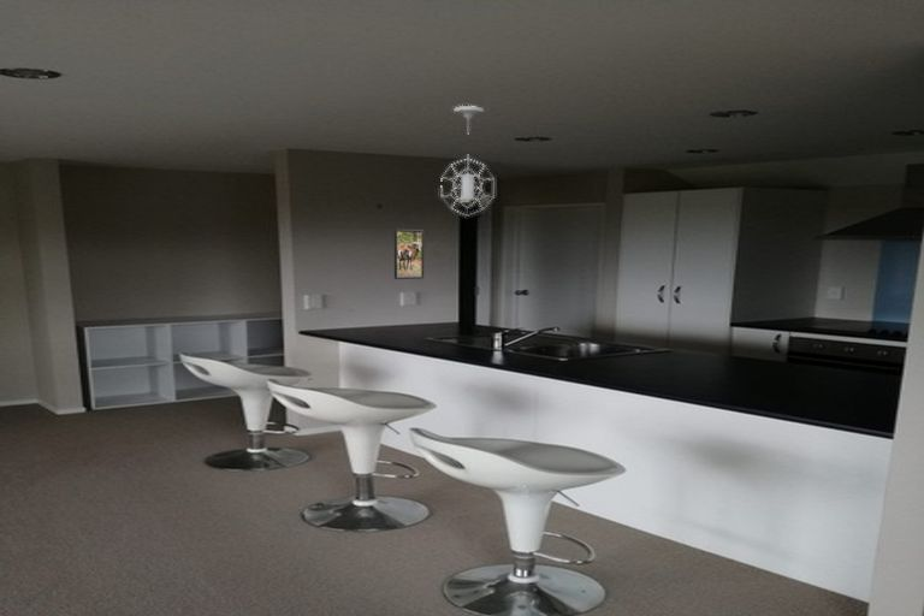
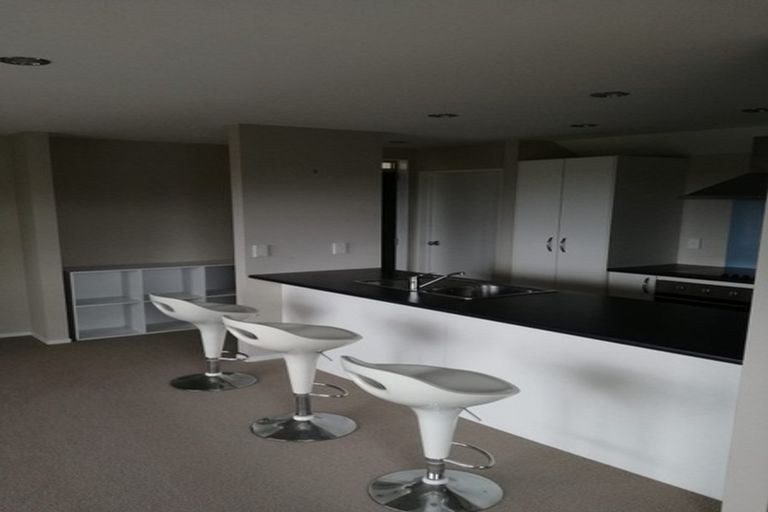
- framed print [393,229,425,280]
- pendant light [439,105,496,218]
